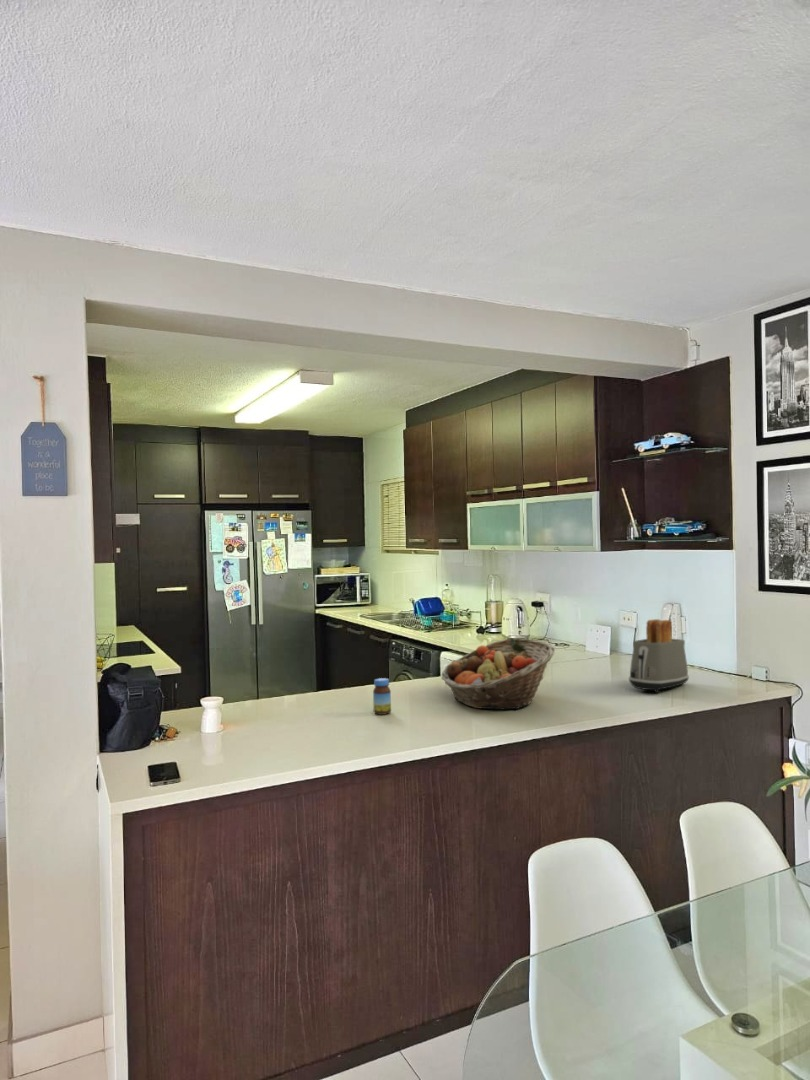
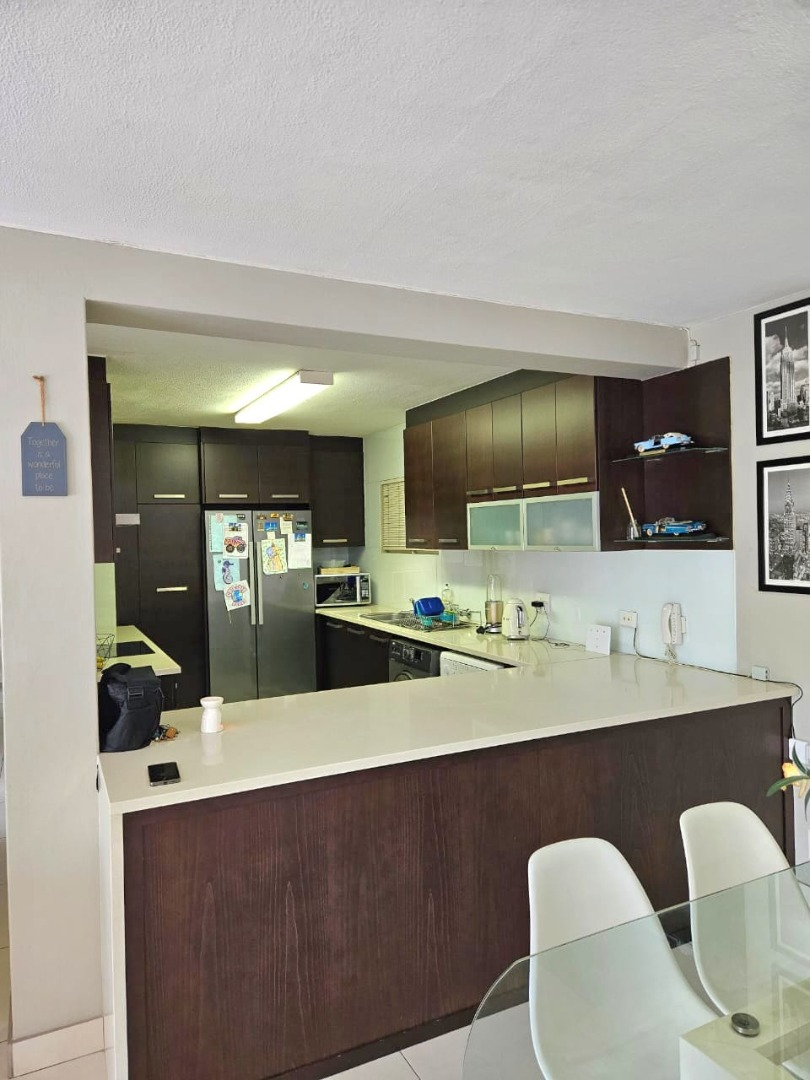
- toaster [628,618,690,694]
- jar [372,677,392,716]
- fruit basket [441,637,556,711]
